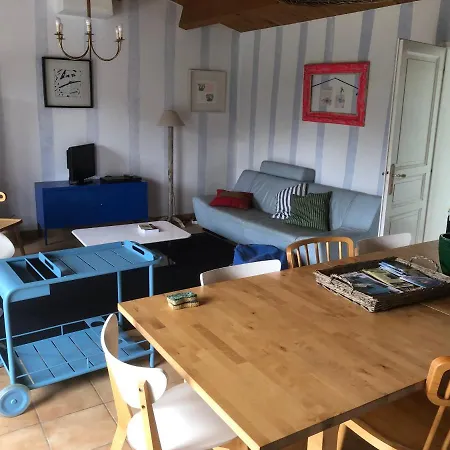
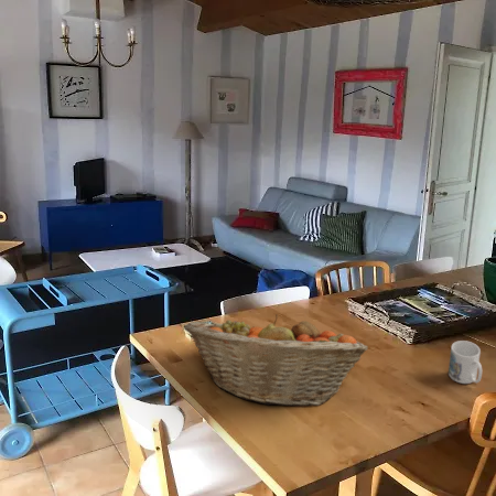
+ fruit basket [183,313,369,407]
+ mug [448,339,483,385]
